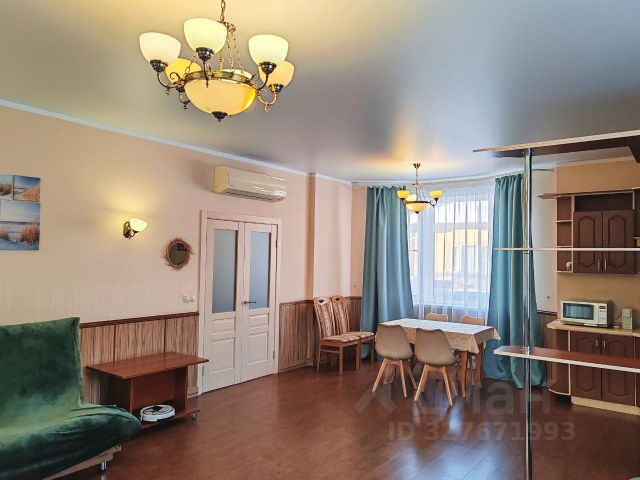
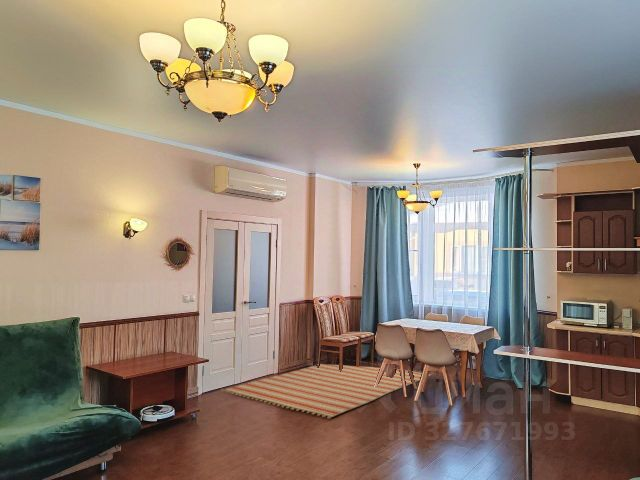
+ rug [220,358,435,419]
